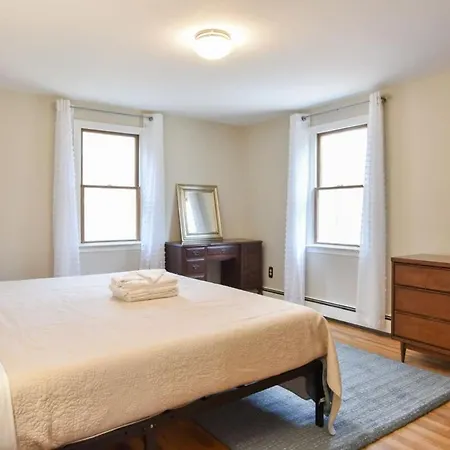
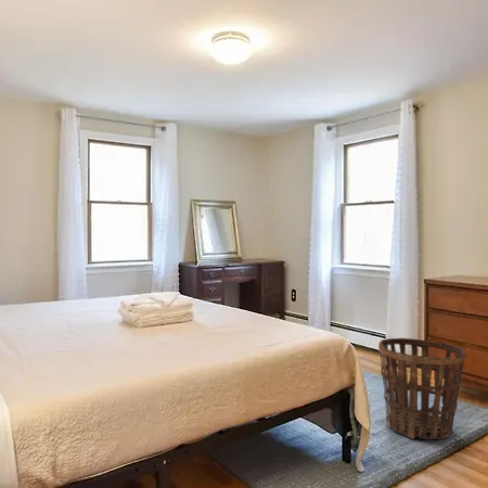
+ basket [377,337,466,440]
